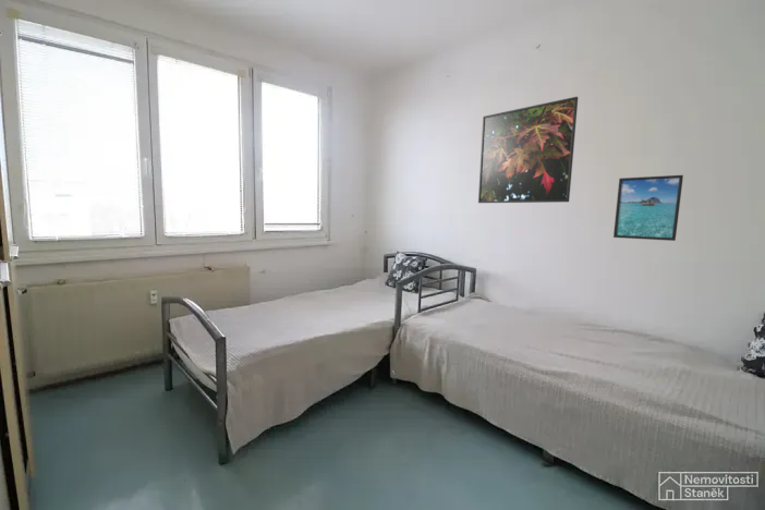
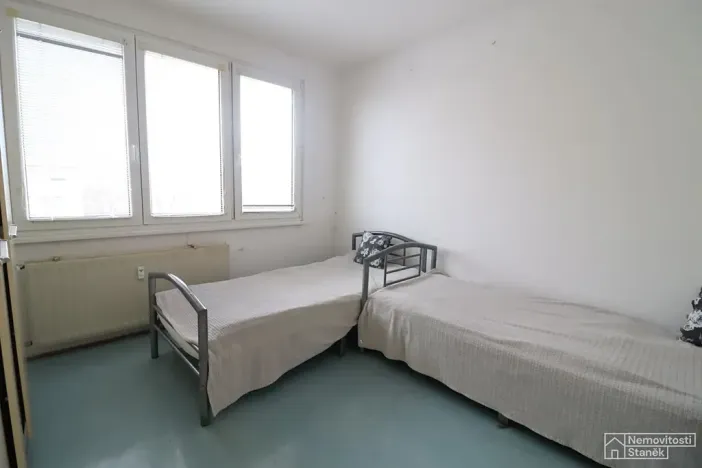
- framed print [477,96,579,204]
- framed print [612,174,684,242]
